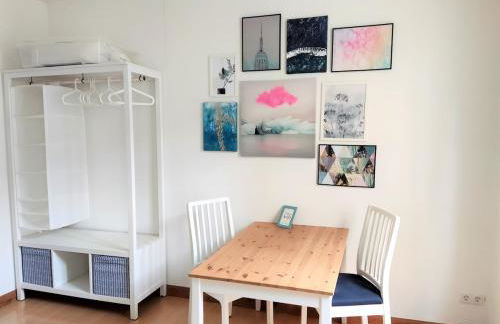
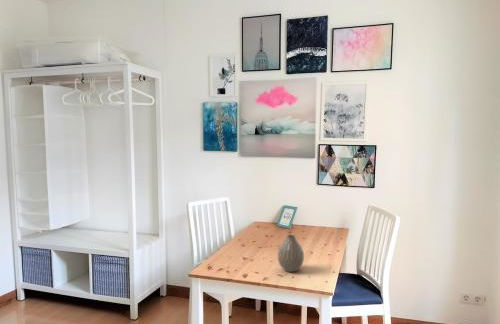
+ vase [277,234,305,273]
